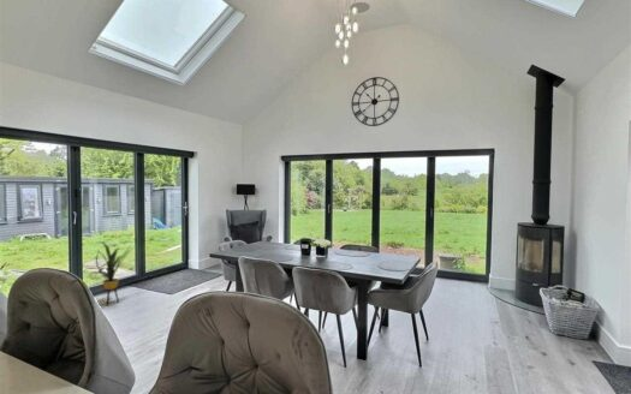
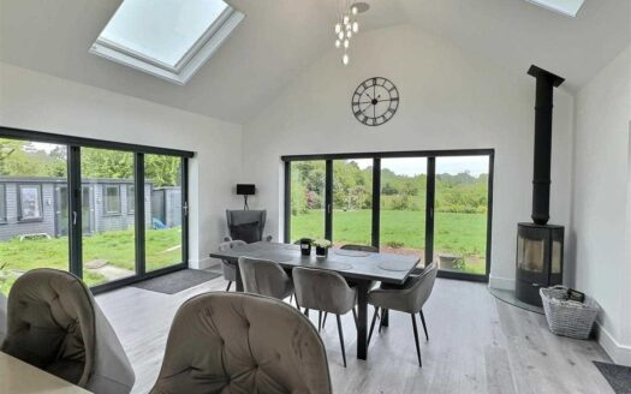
- house plant [88,240,137,306]
